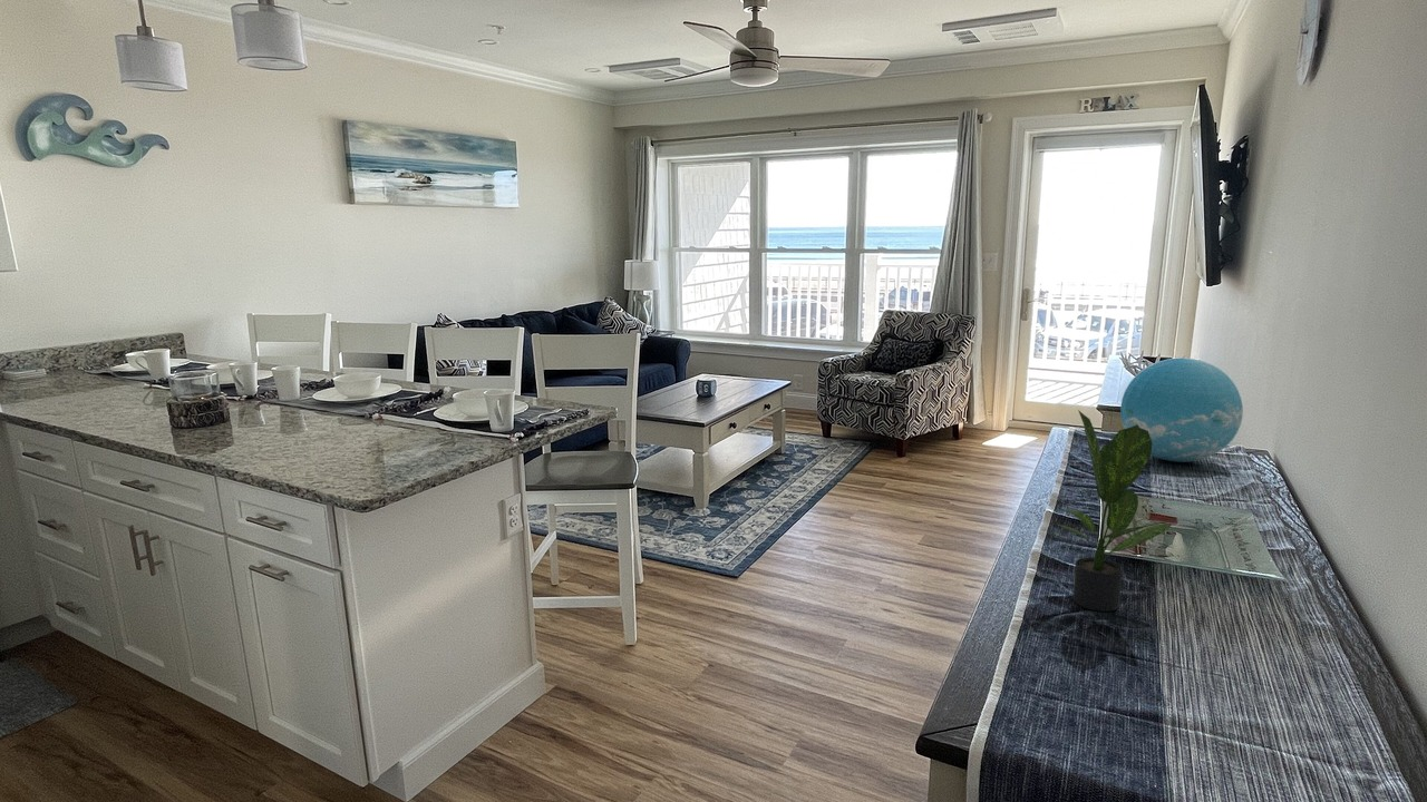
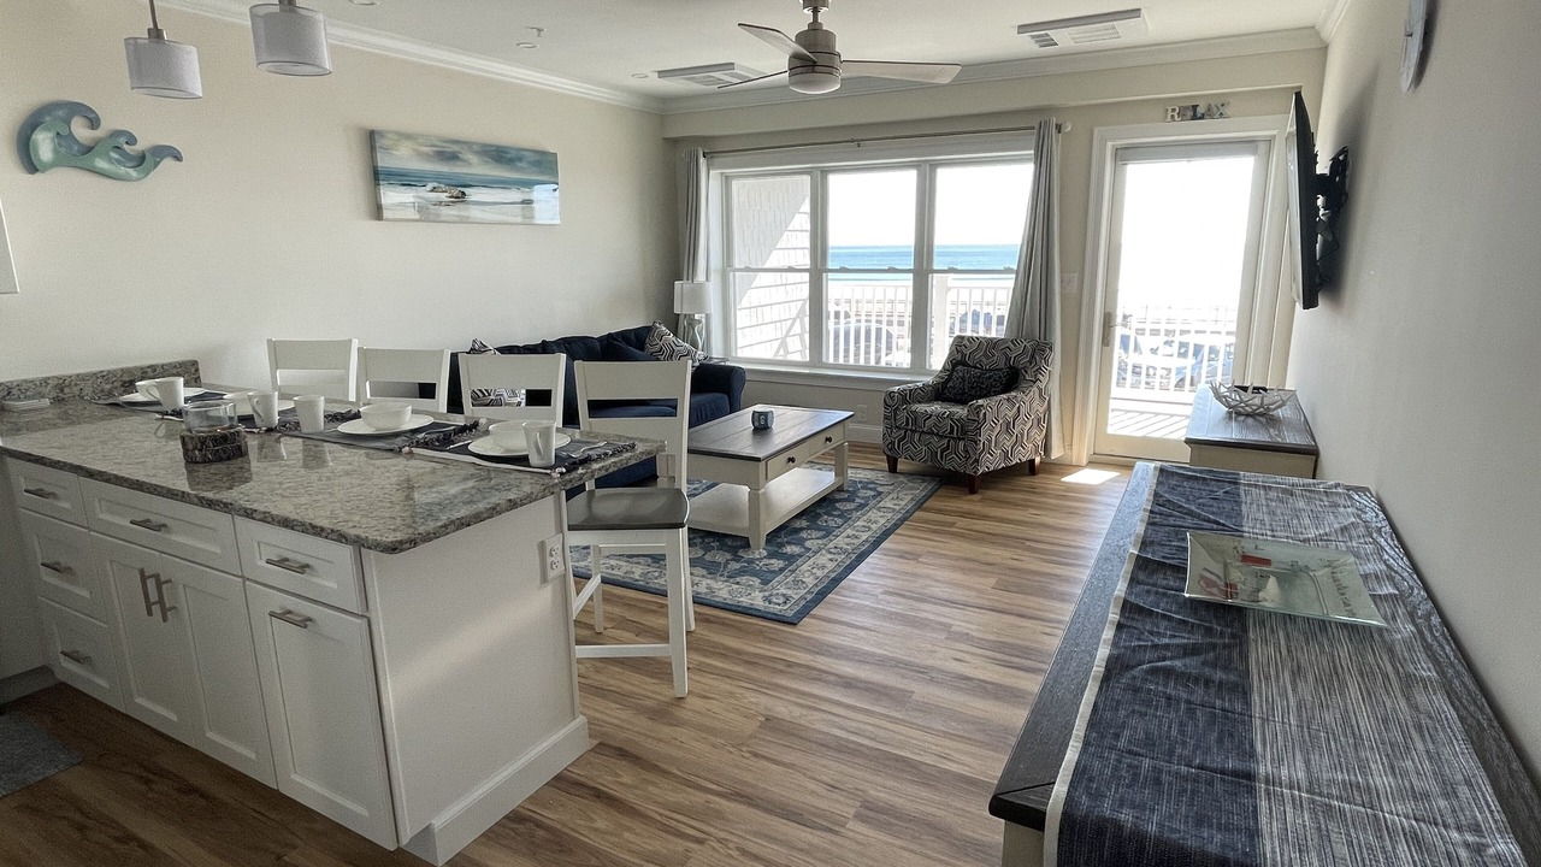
- decorative ball [1119,356,1244,463]
- potted plant [1056,409,1174,613]
